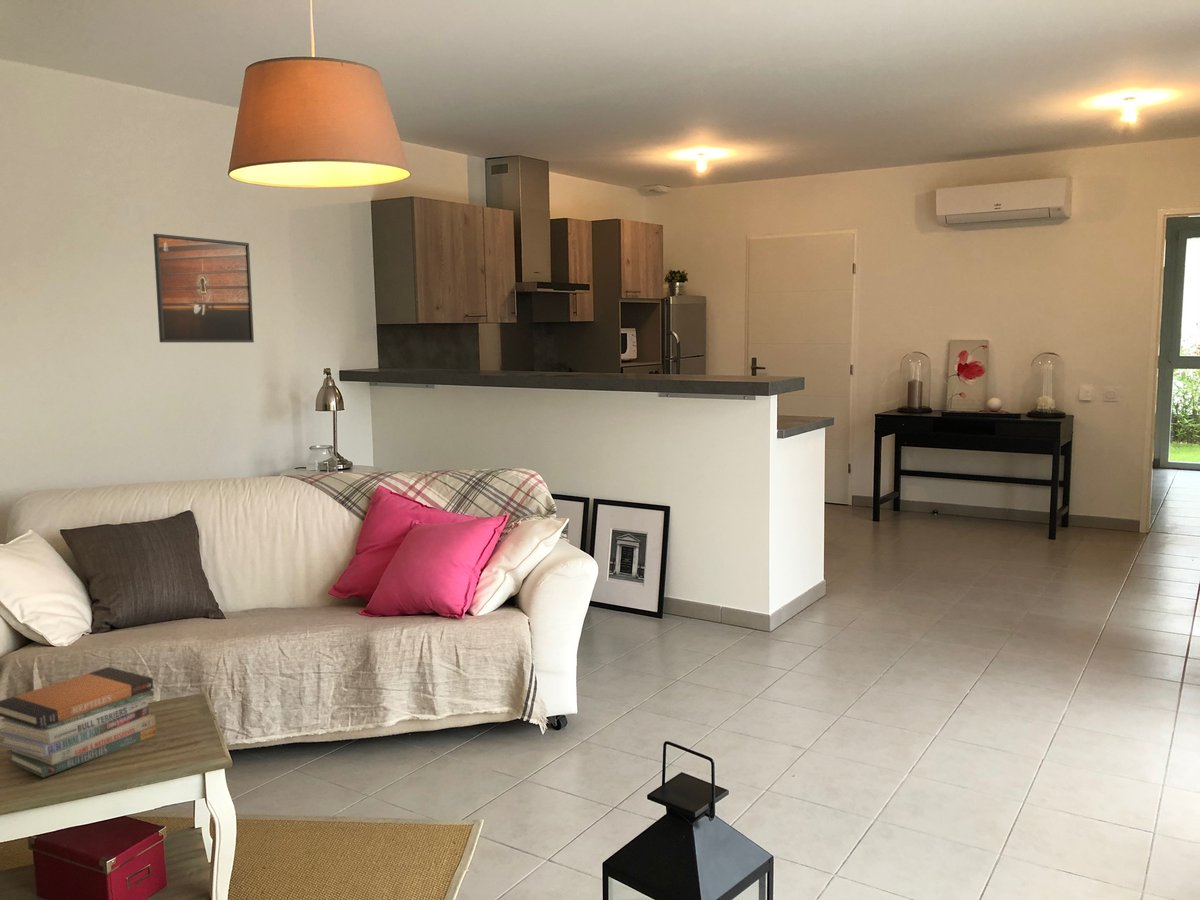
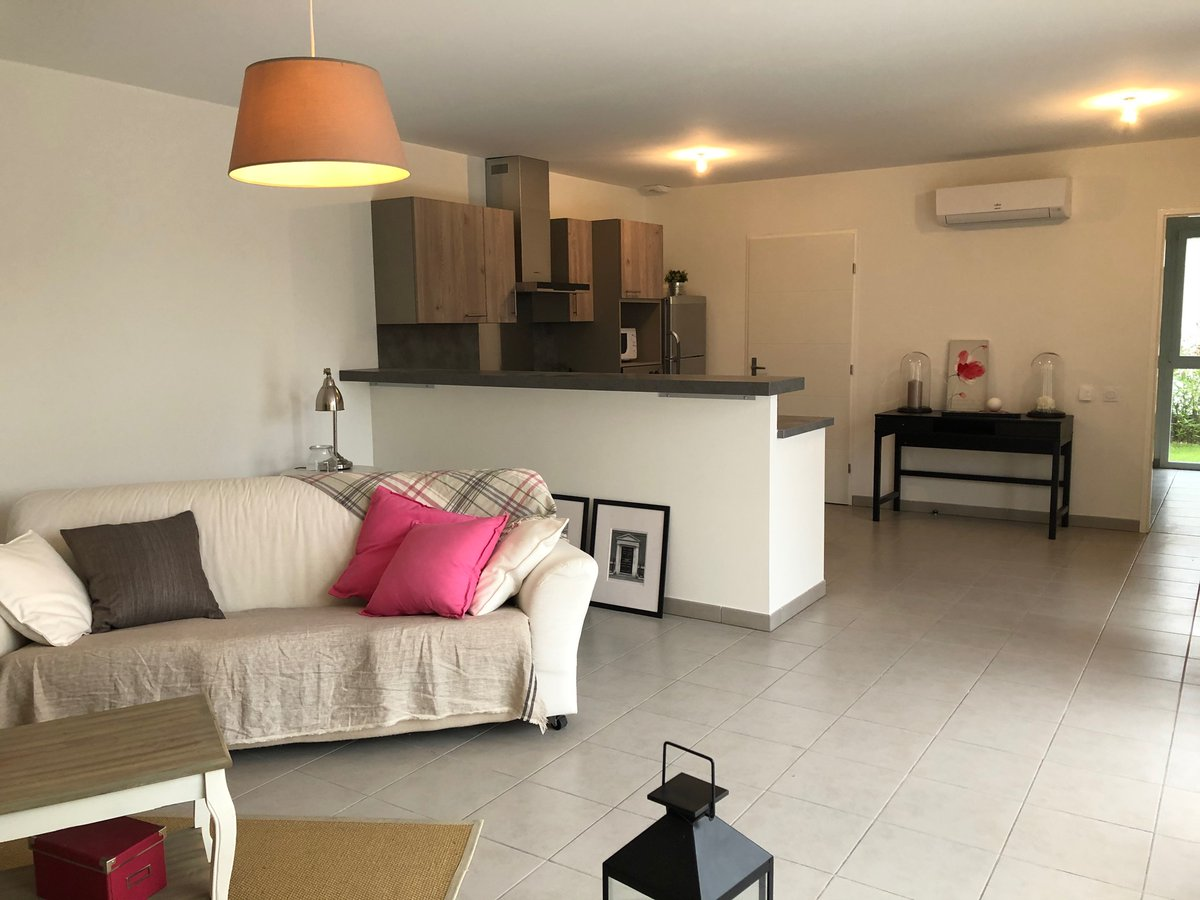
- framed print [152,233,255,343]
- book stack [0,666,157,779]
